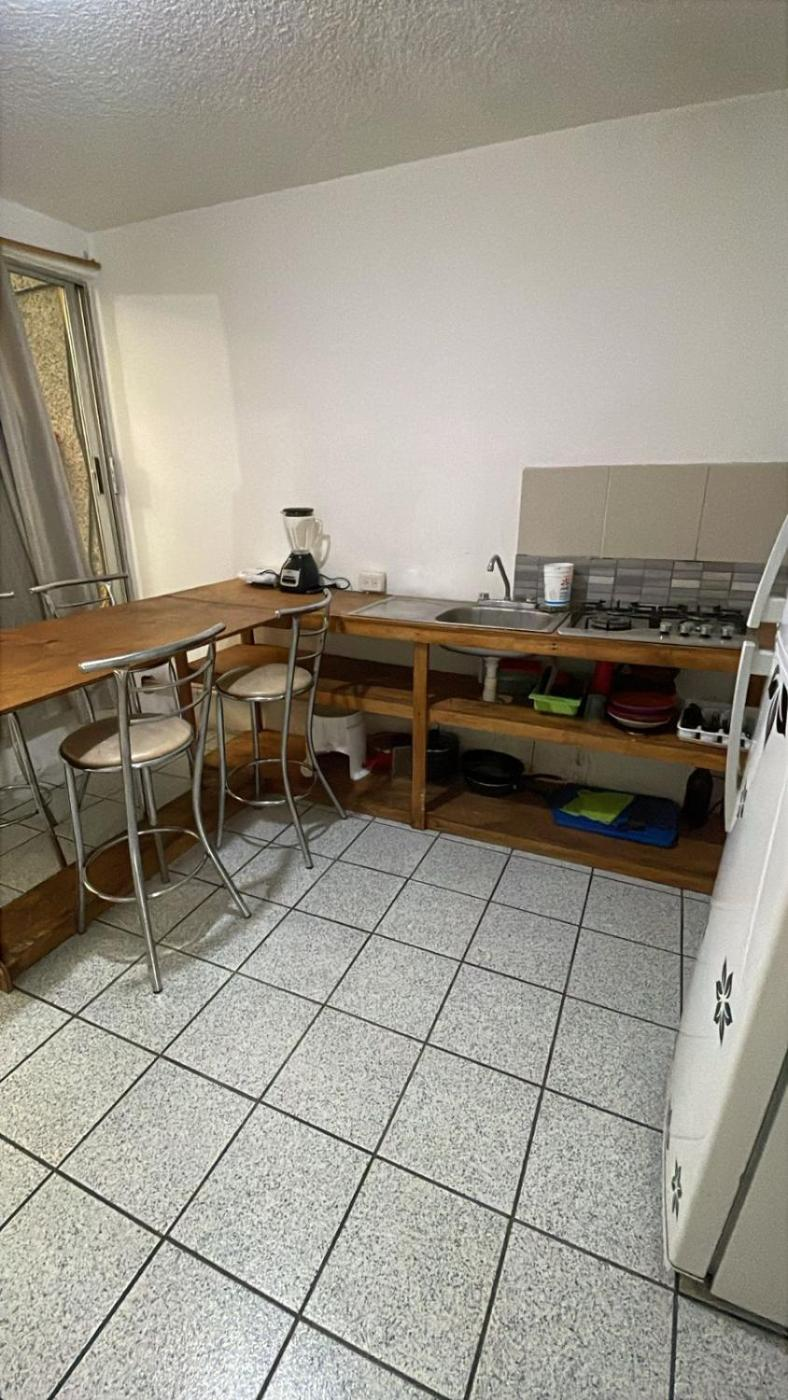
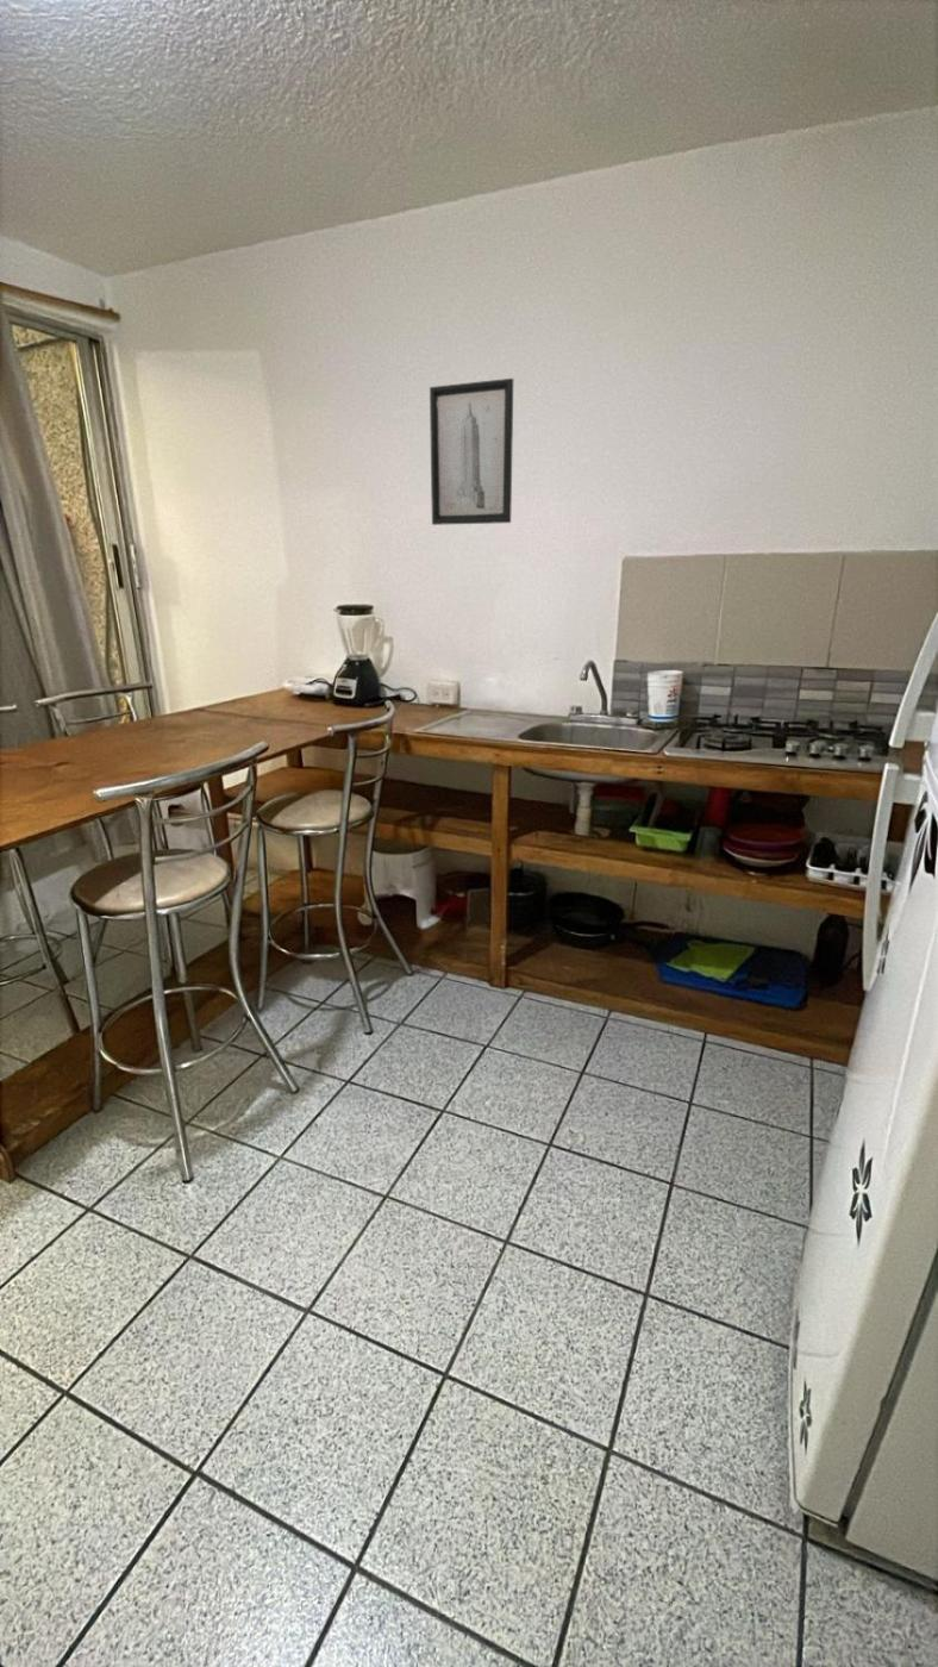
+ wall art [429,377,514,526]
